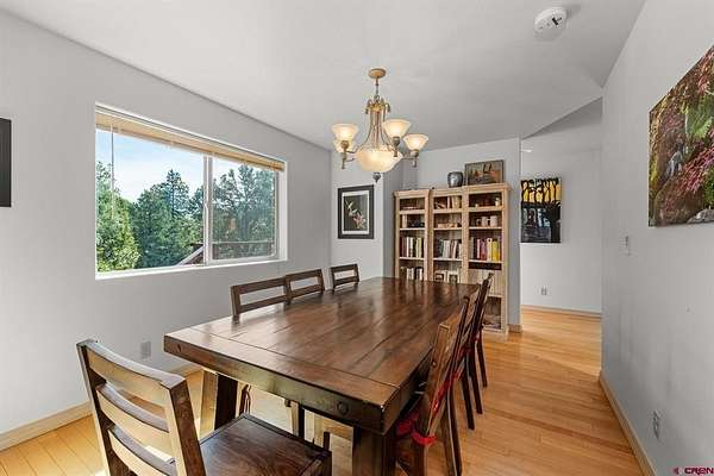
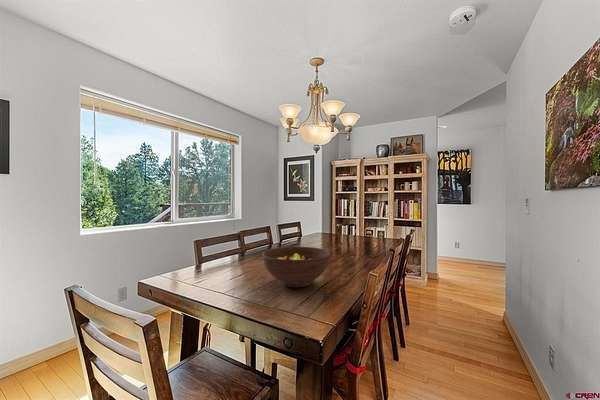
+ fruit bowl [261,246,332,288]
